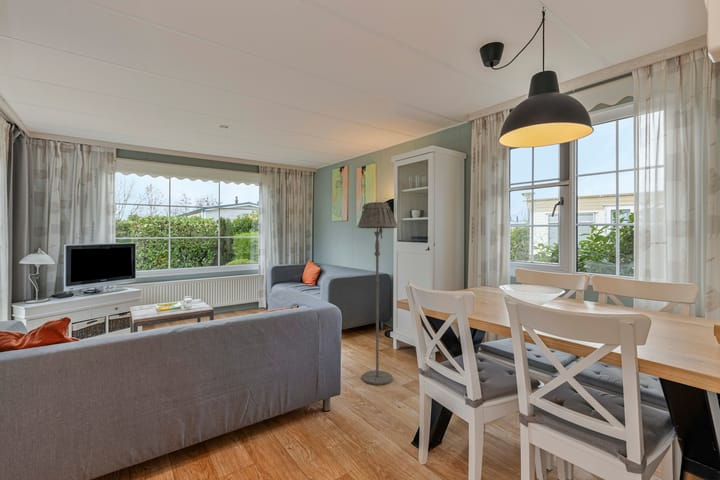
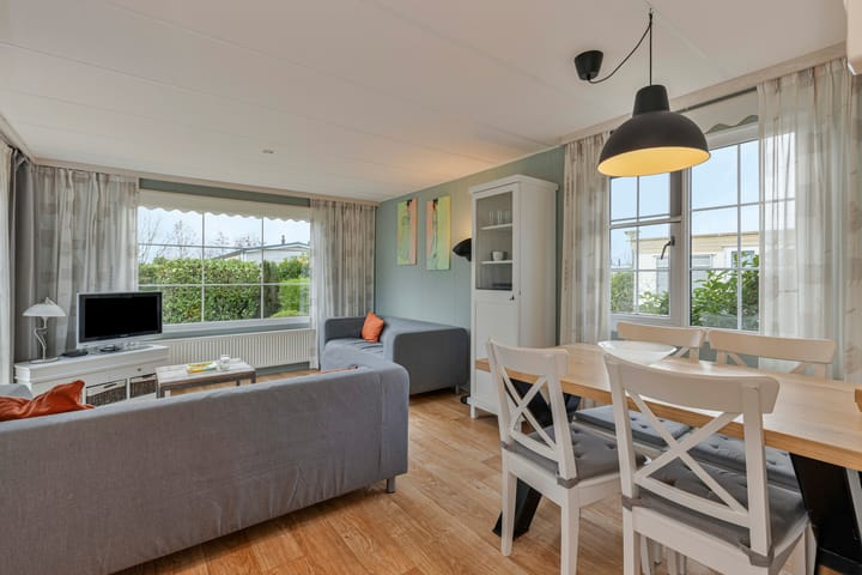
- floor lamp [357,201,398,386]
